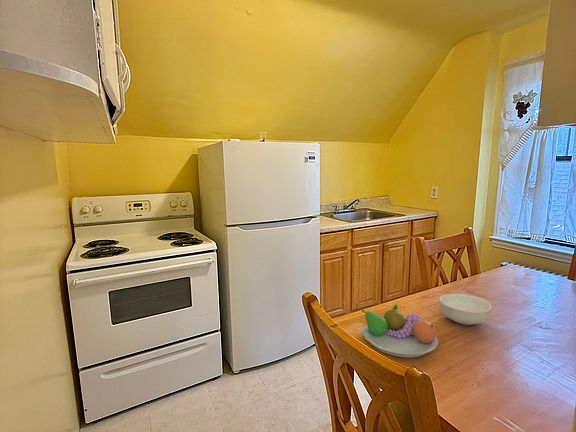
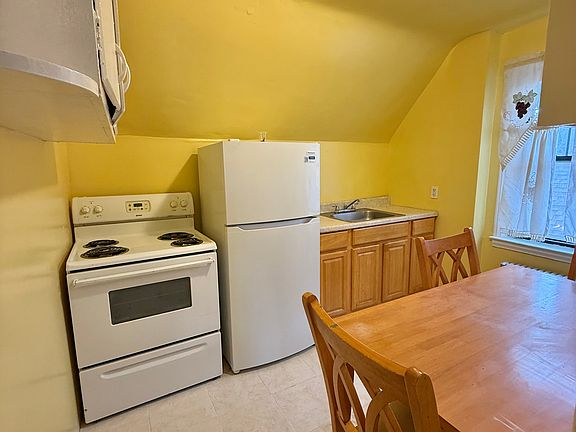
- cereal bowl [438,293,493,326]
- fruit bowl [361,304,439,359]
